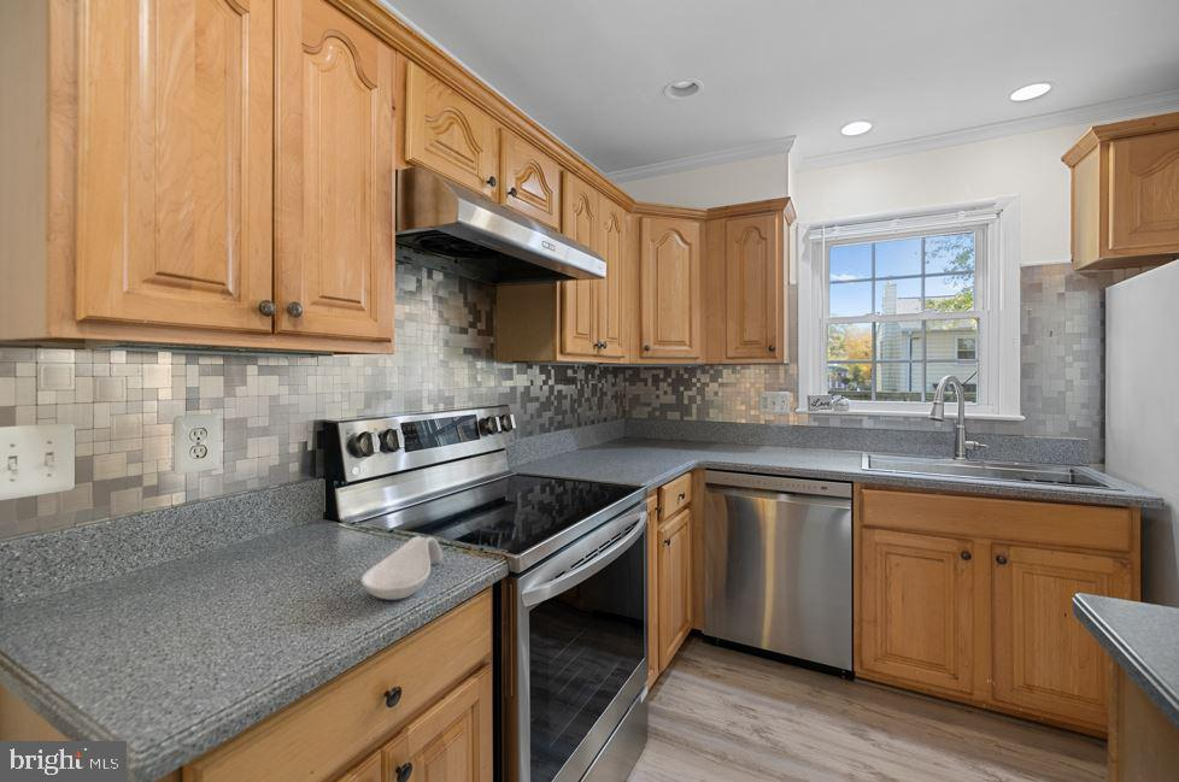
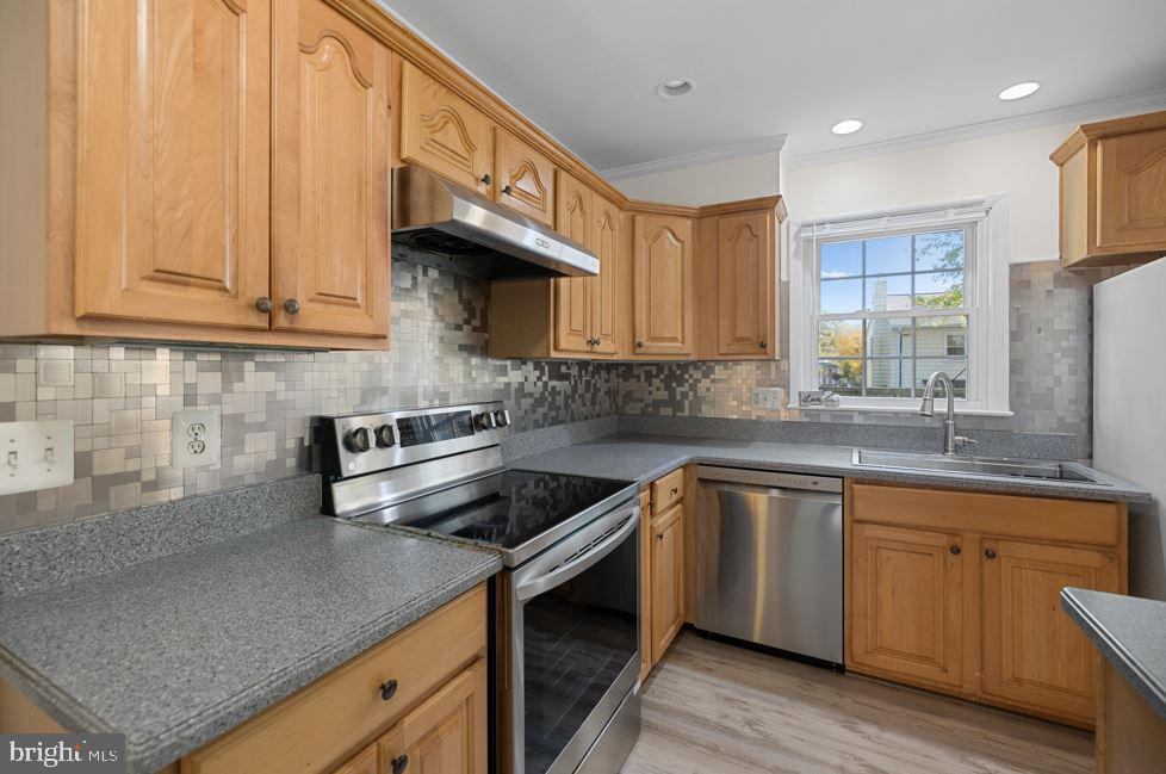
- spoon rest [360,535,444,601]
